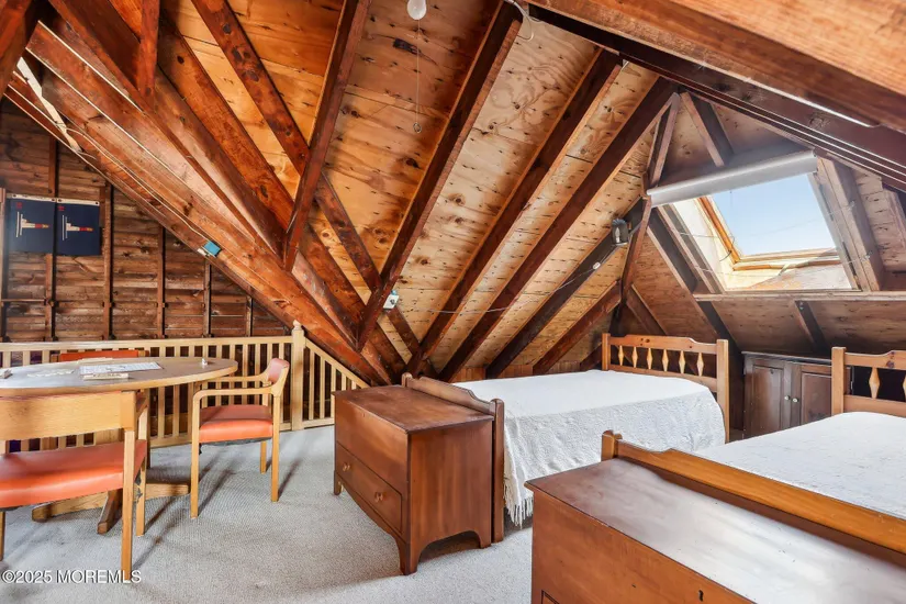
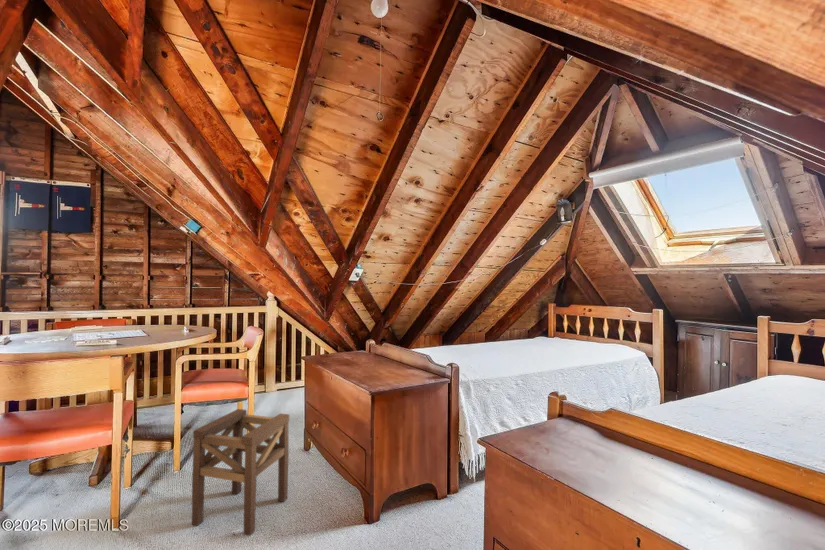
+ stool [191,408,290,536]
